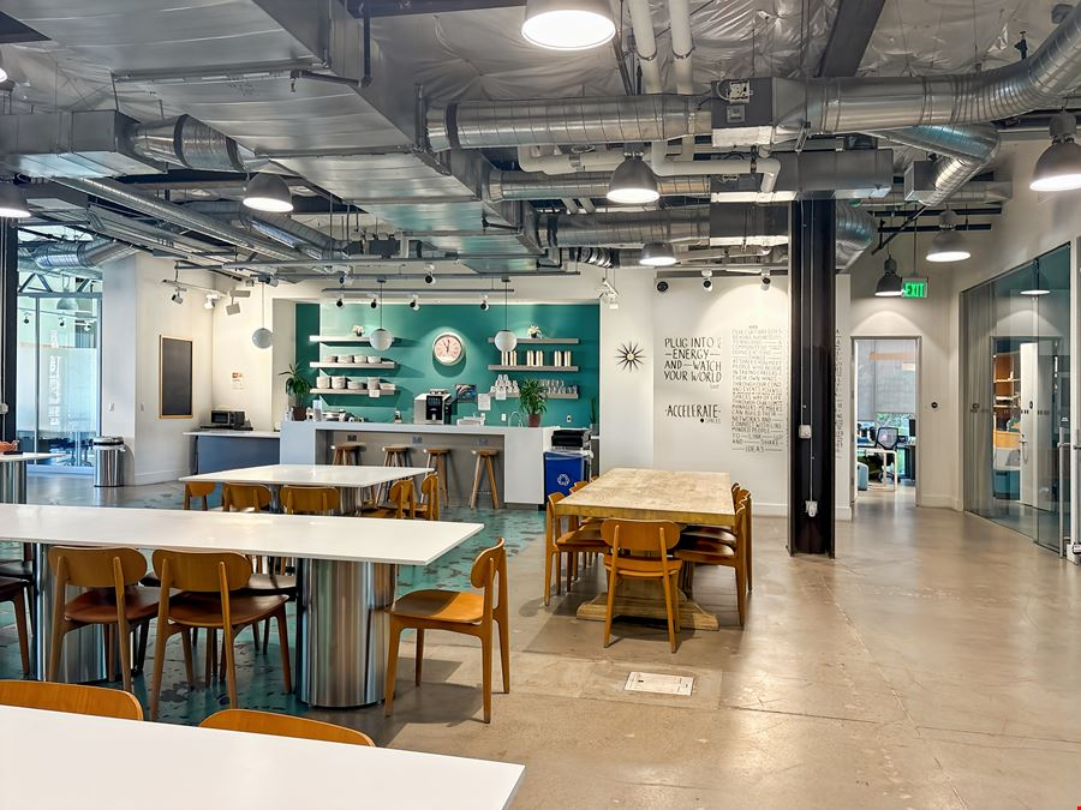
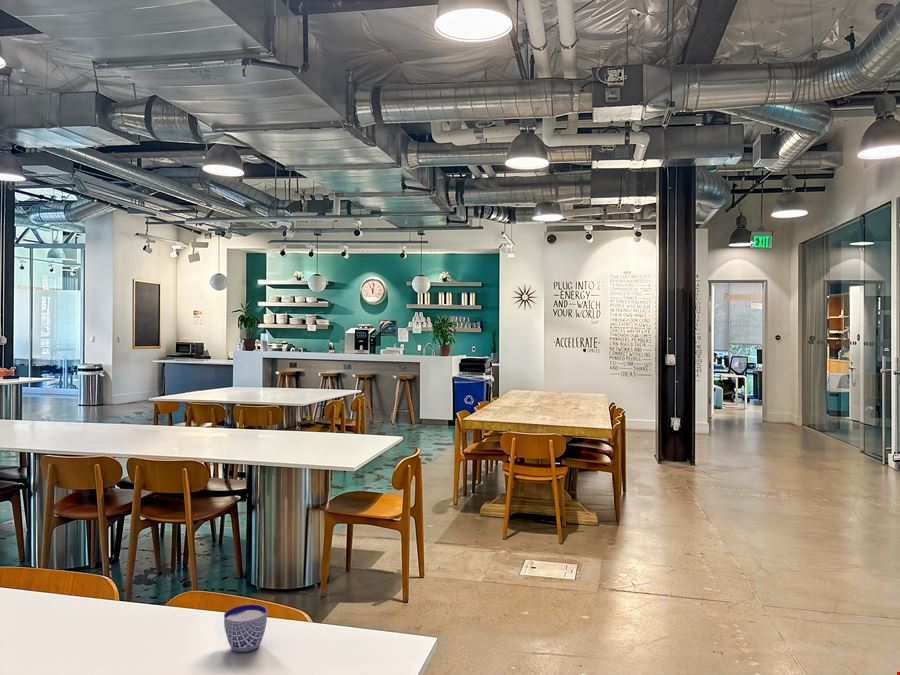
+ cup [213,603,268,653]
